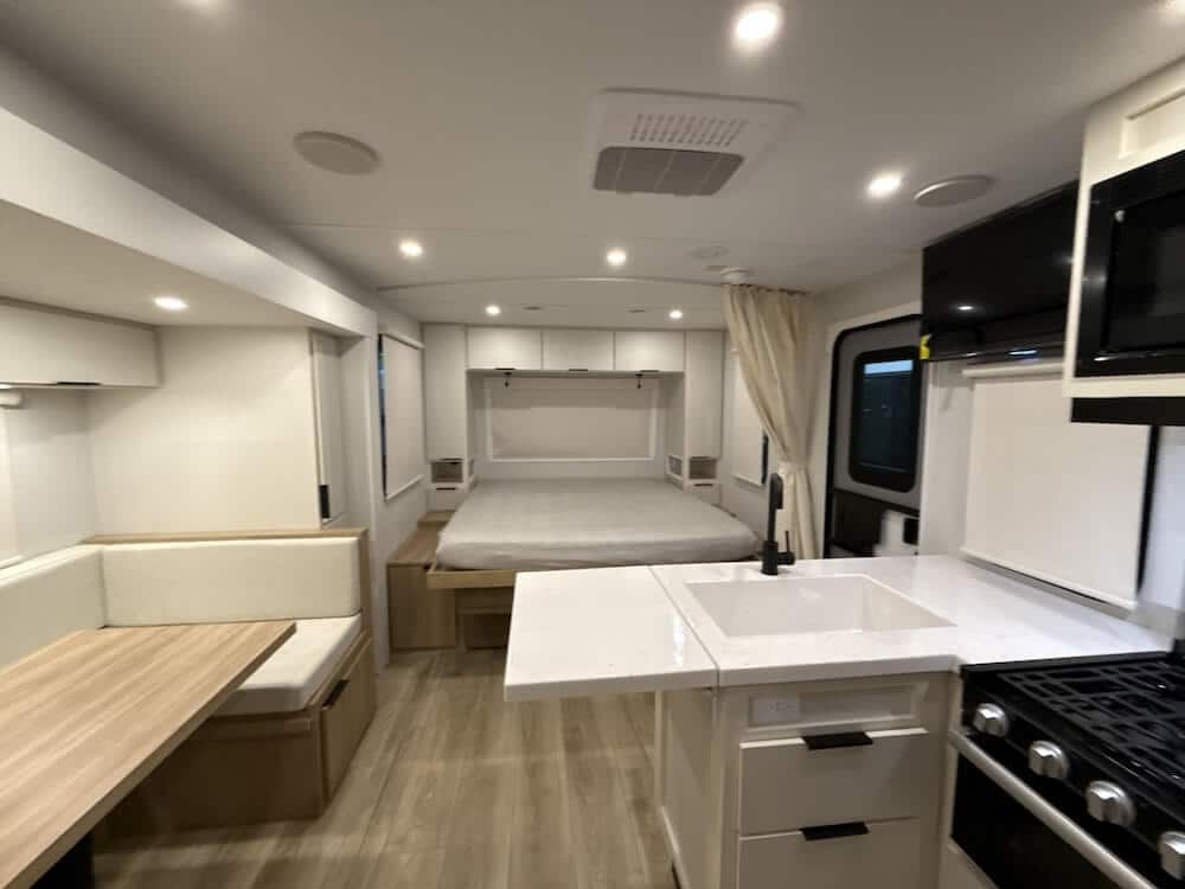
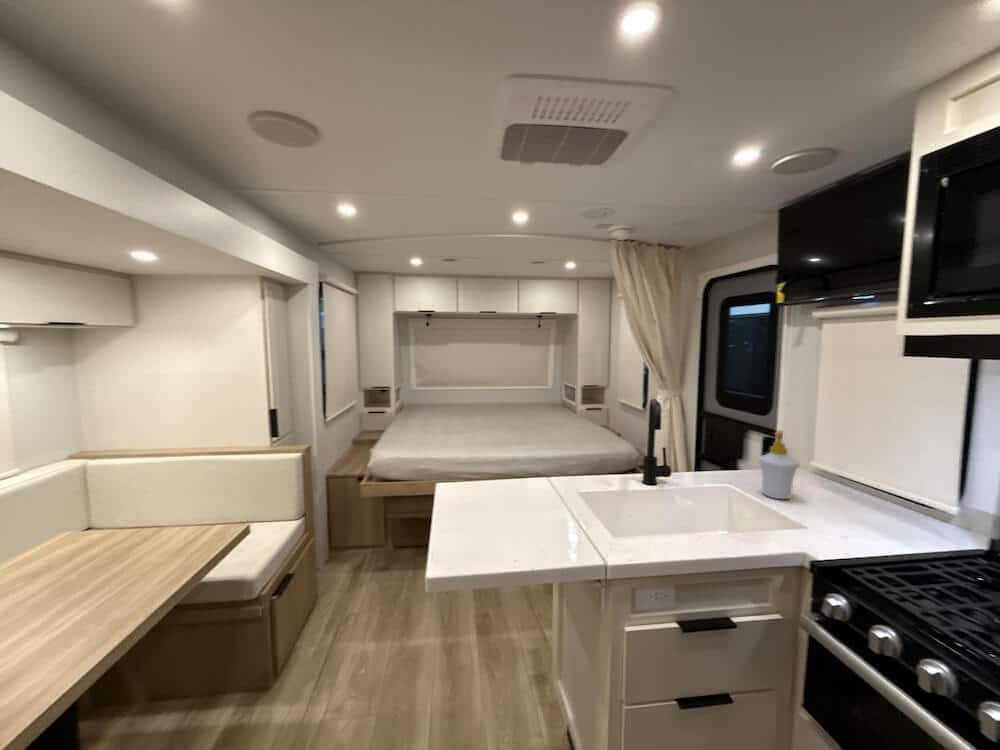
+ soap bottle [757,430,800,500]
